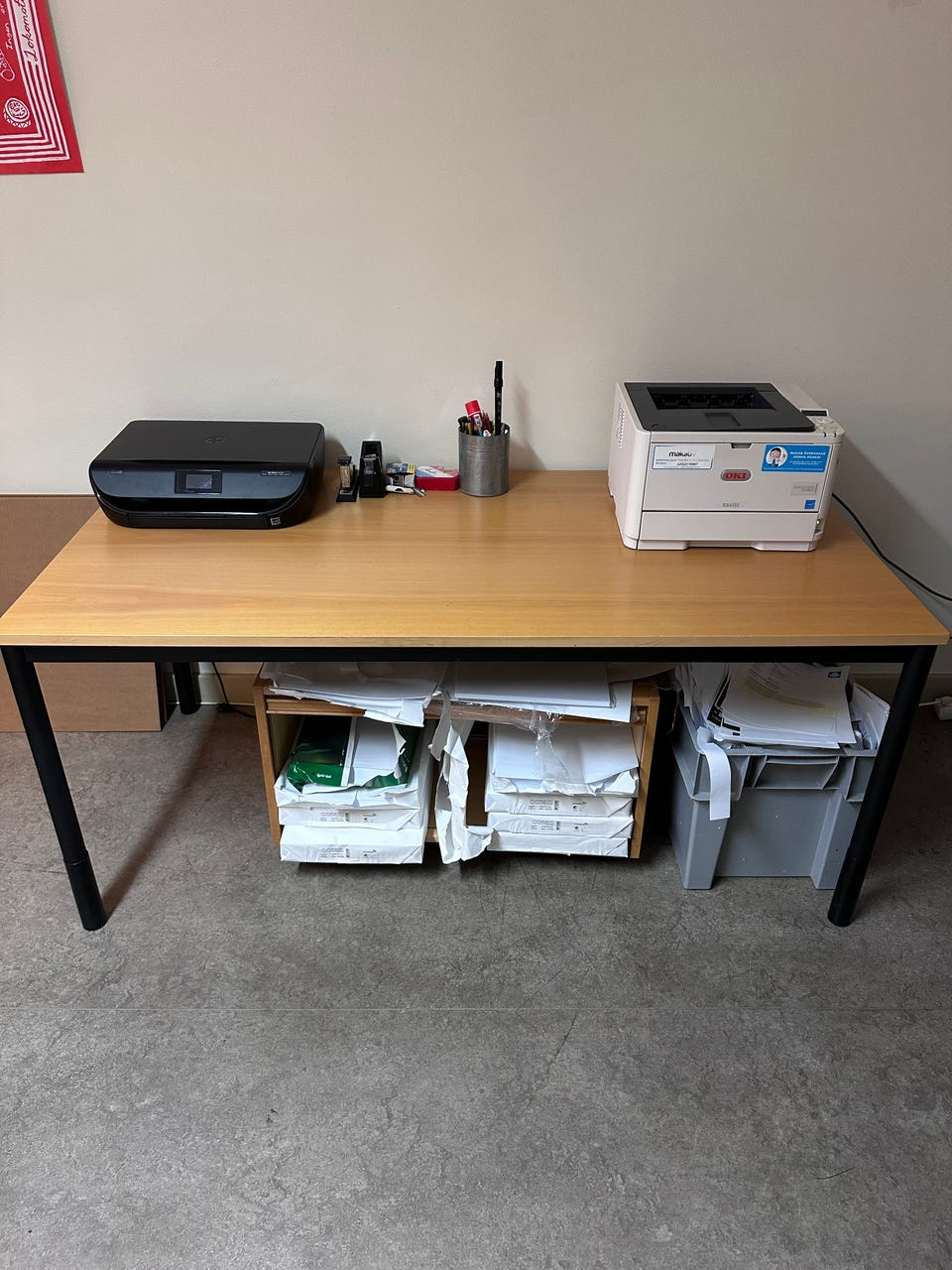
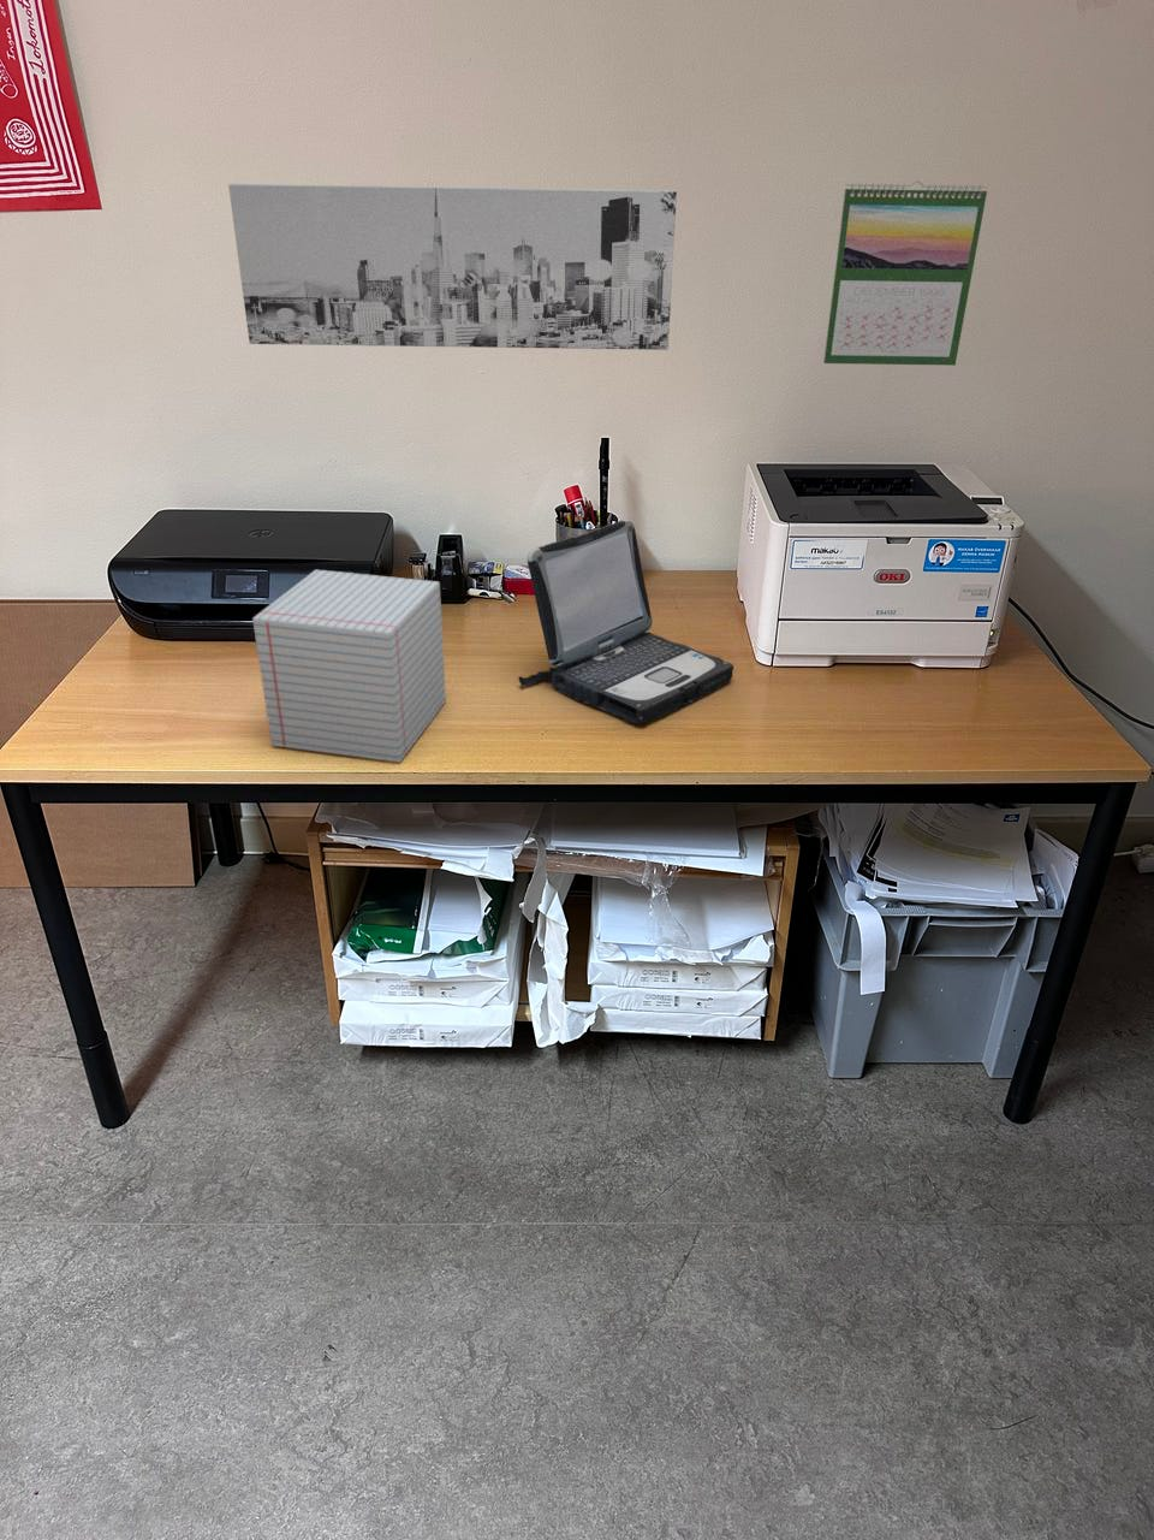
+ calendar [822,179,988,367]
+ wall art [227,183,678,352]
+ laptop [516,519,735,725]
+ notepad [251,569,447,764]
